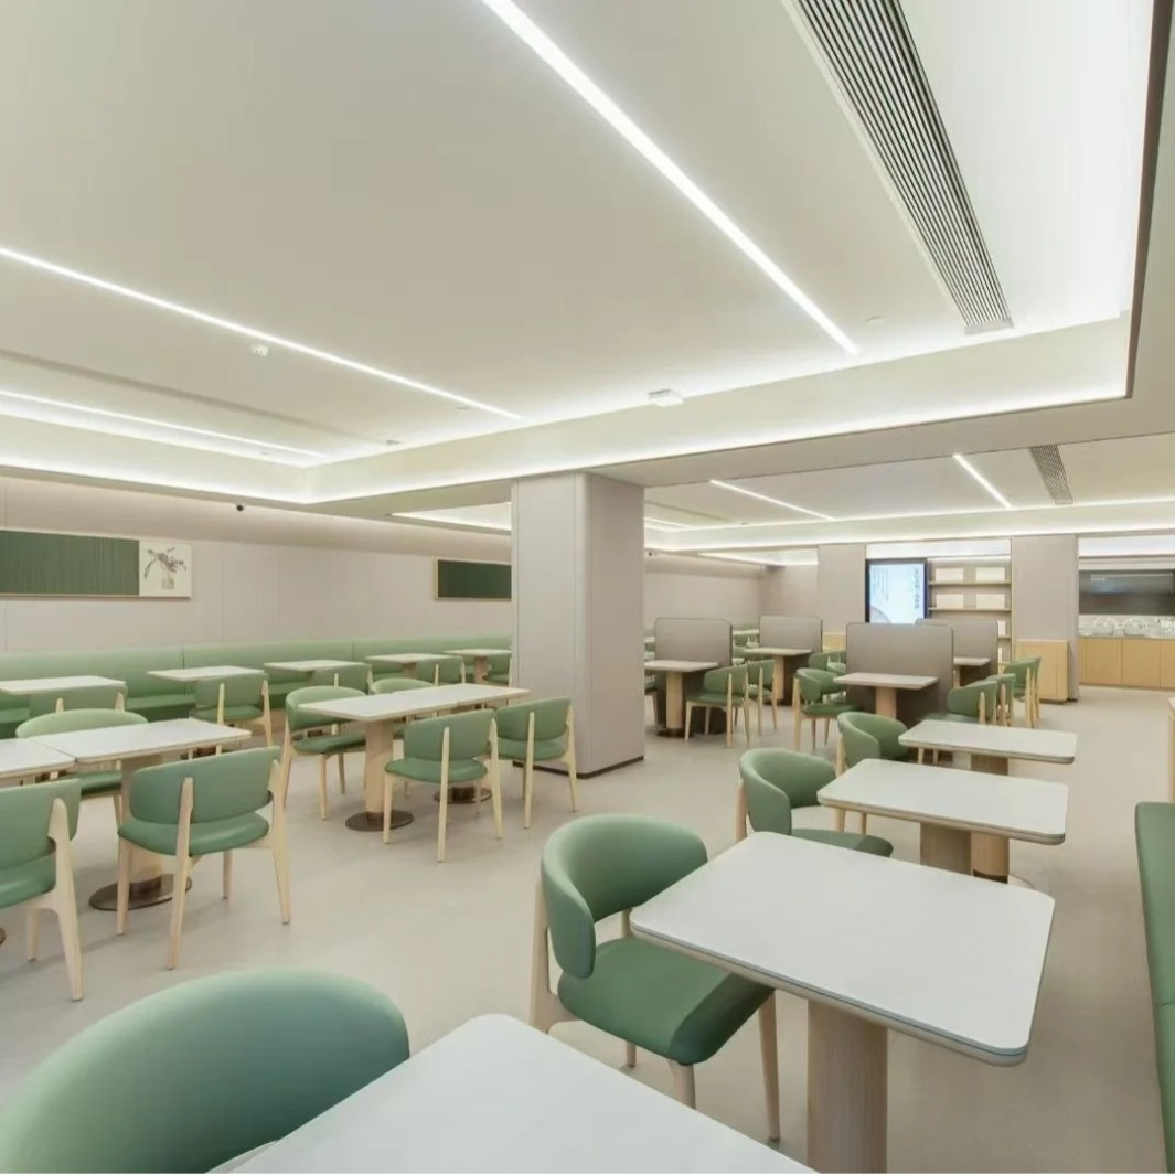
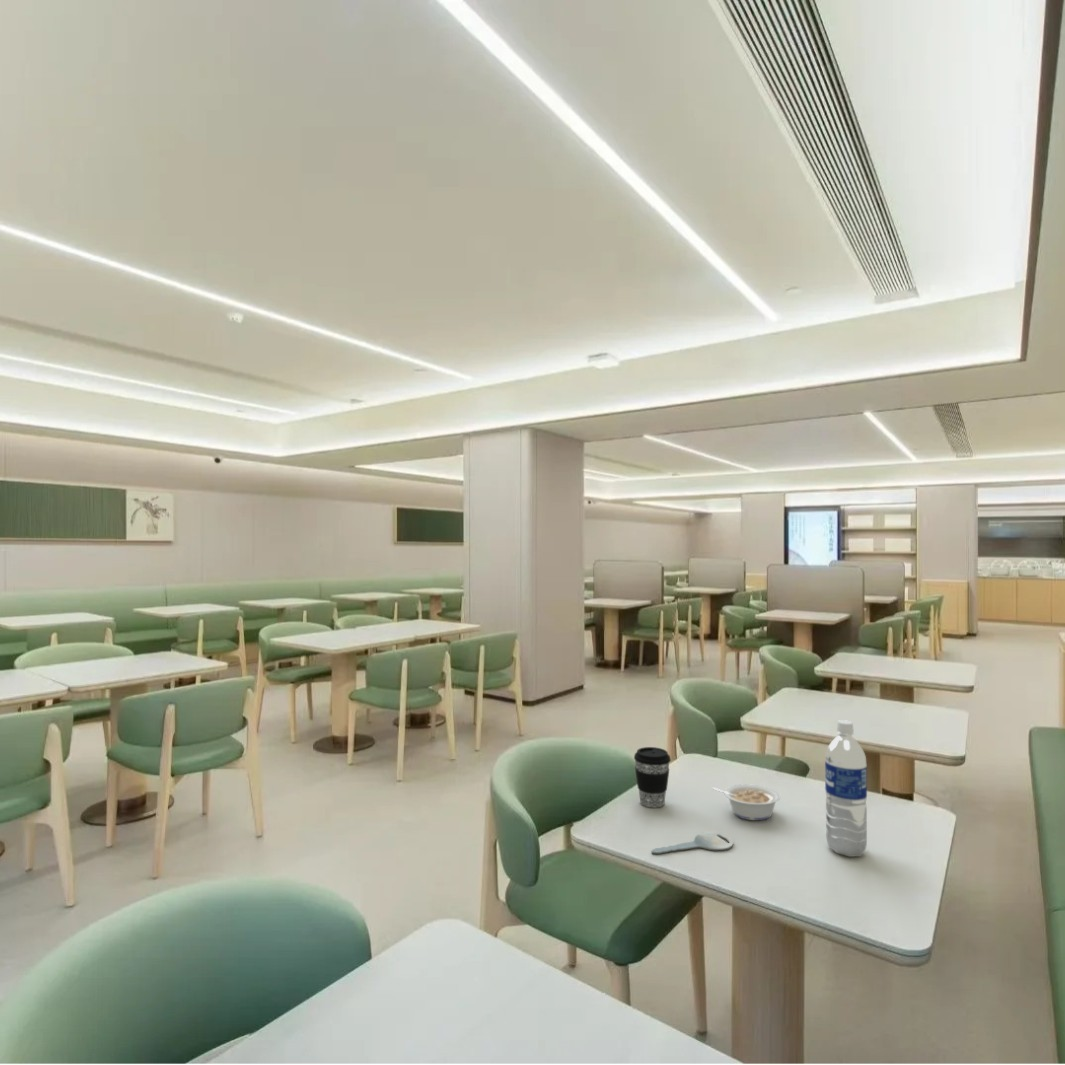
+ water bottle [824,719,868,858]
+ legume [712,783,781,821]
+ key [650,831,734,855]
+ coffee cup [633,746,672,808]
